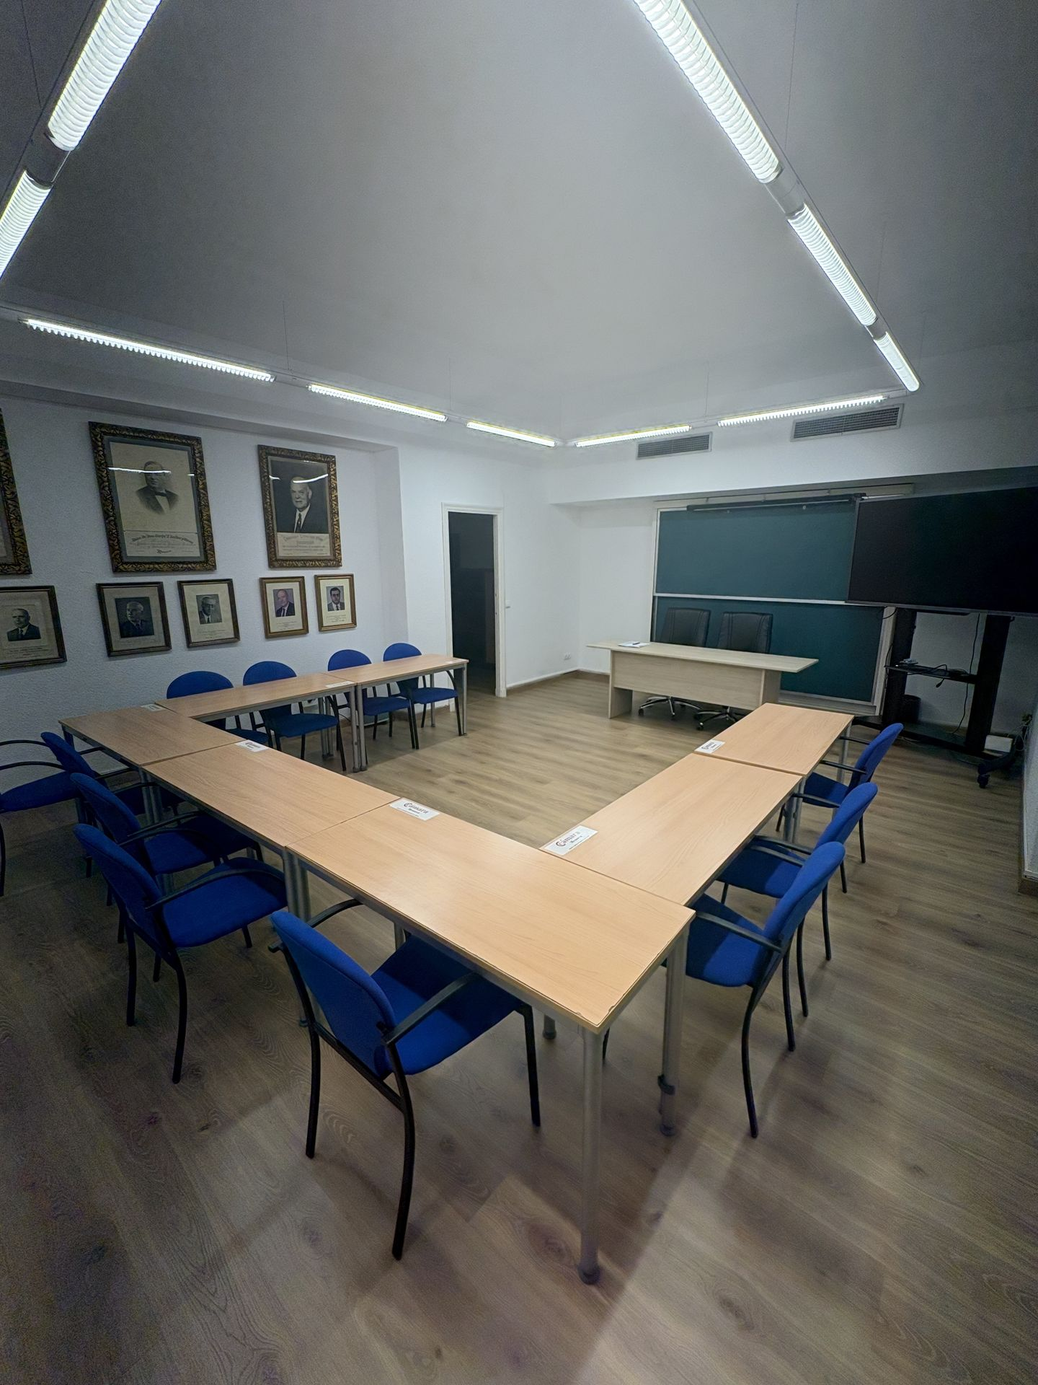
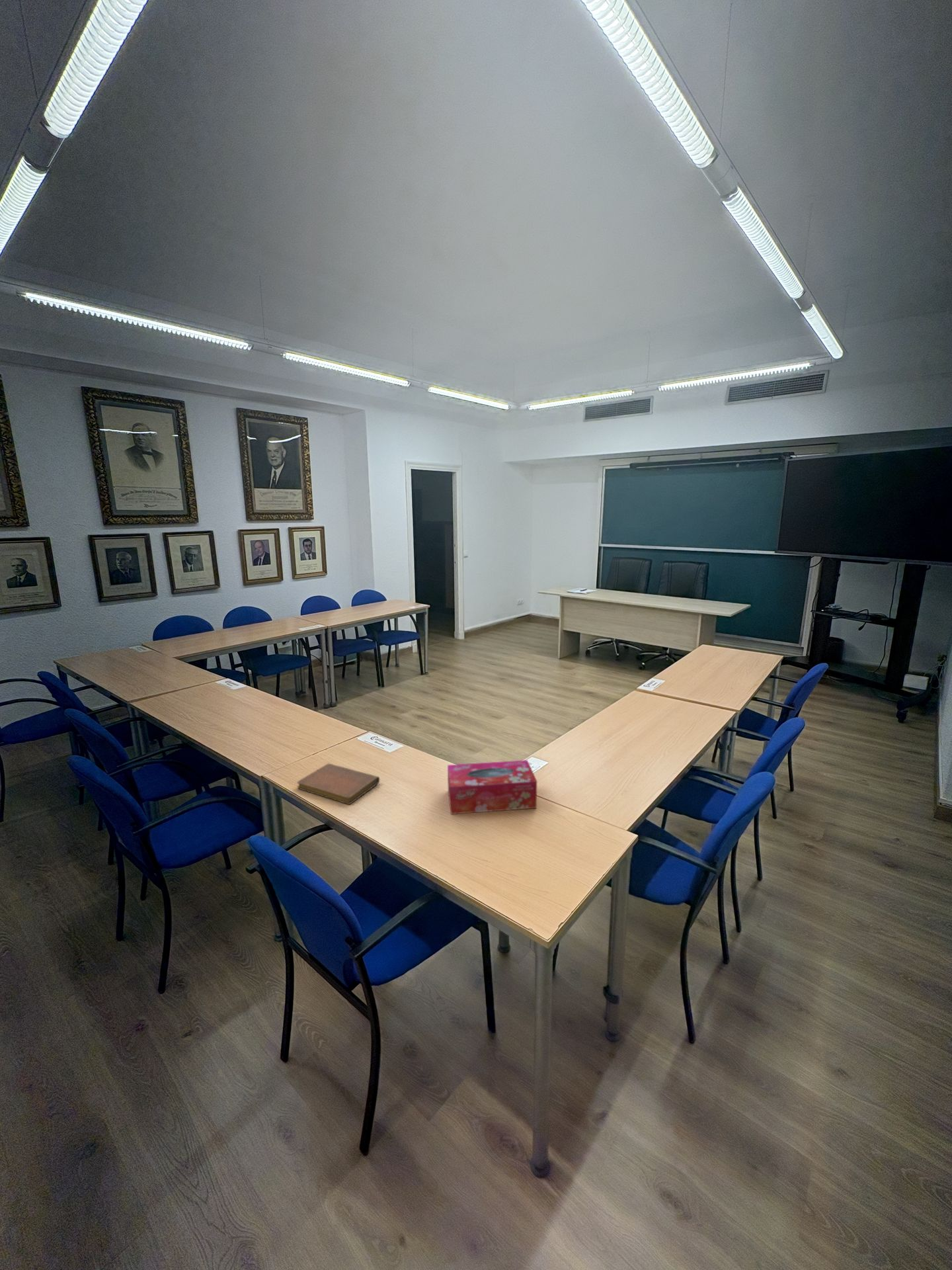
+ tissue box [447,759,537,815]
+ notebook [296,763,380,805]
